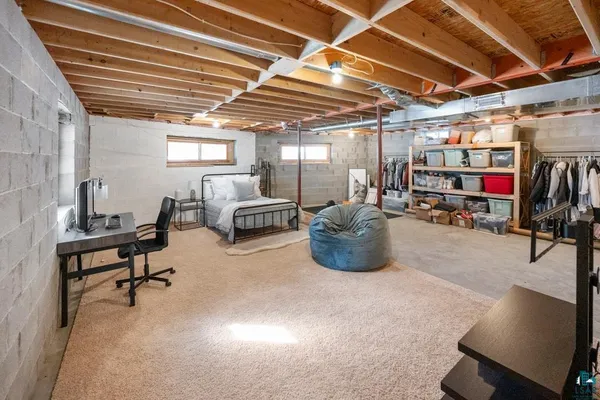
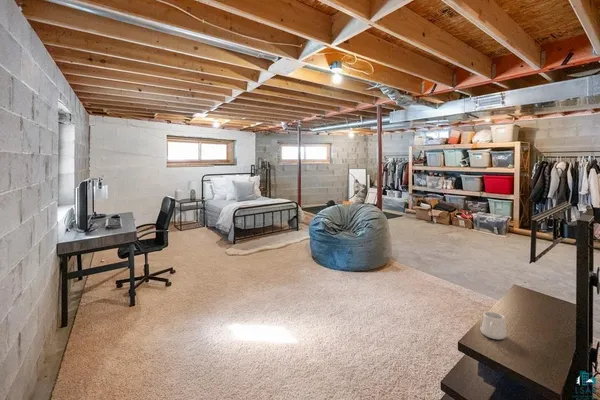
+ mug [480,311,507,340]
